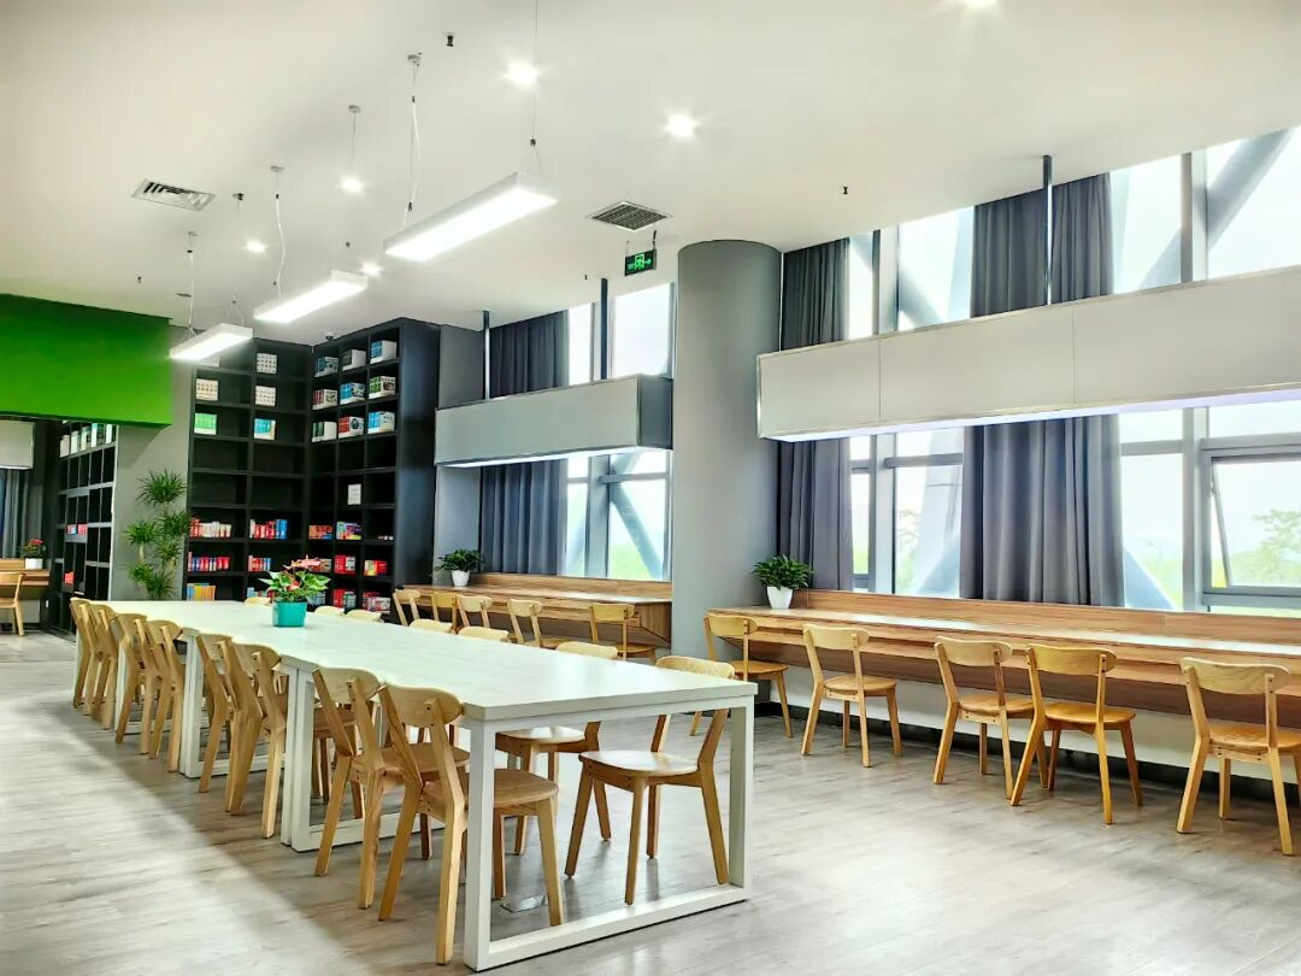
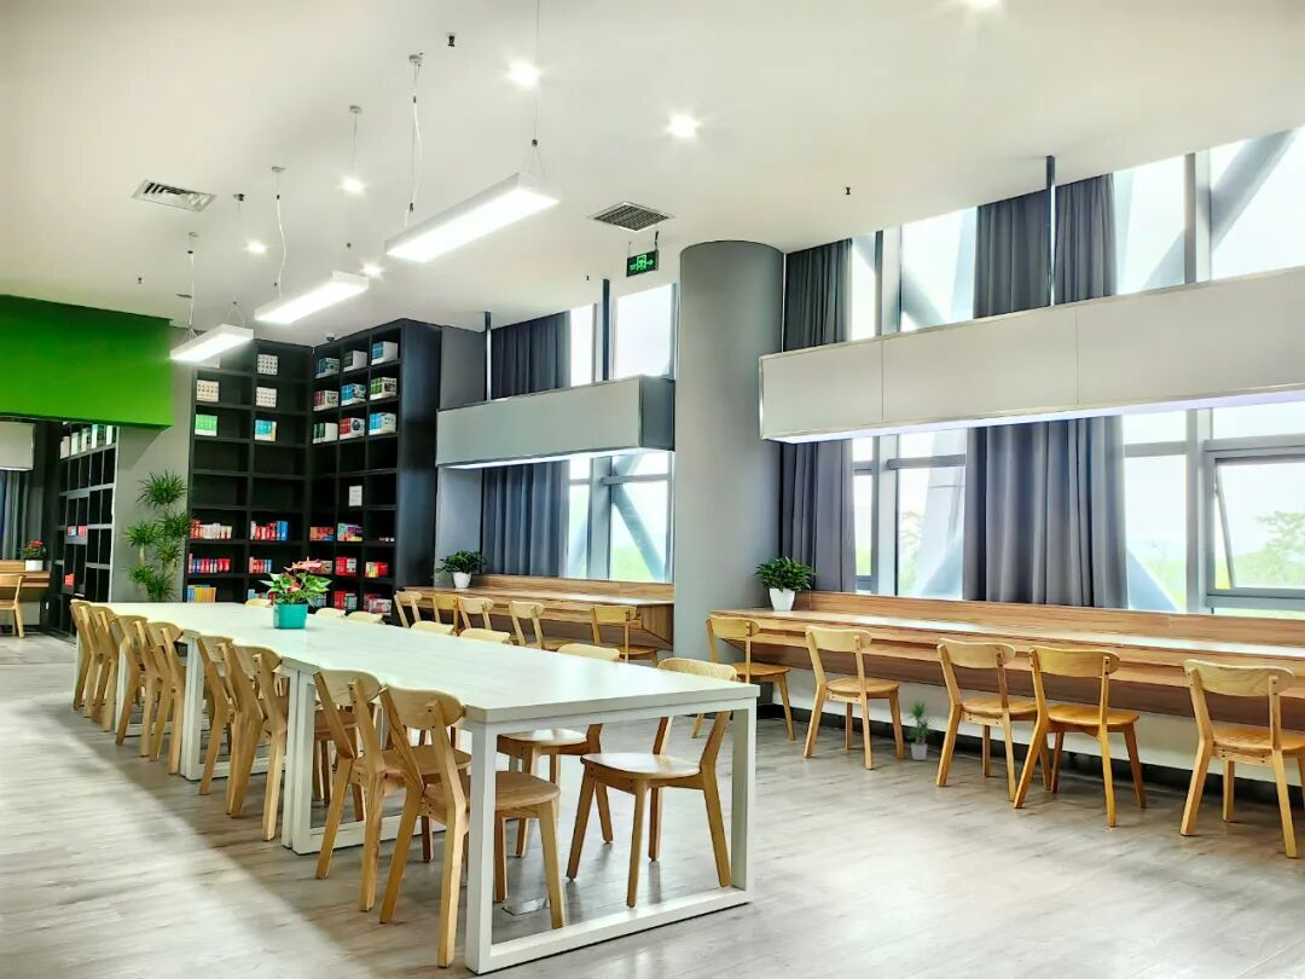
+ potted plant [901,699,938,761]
